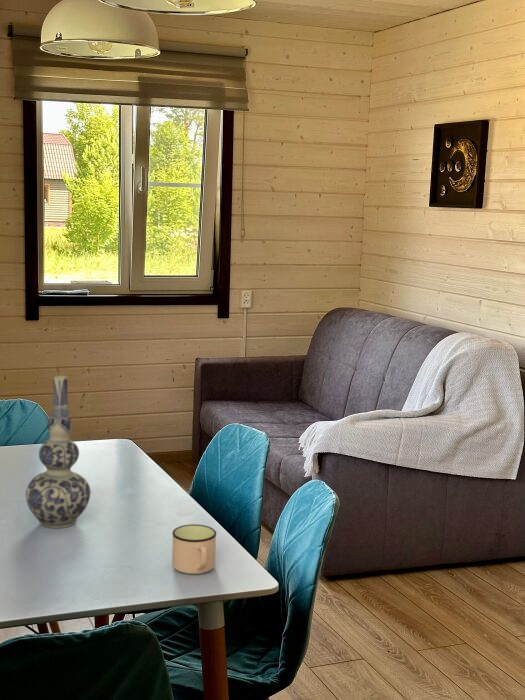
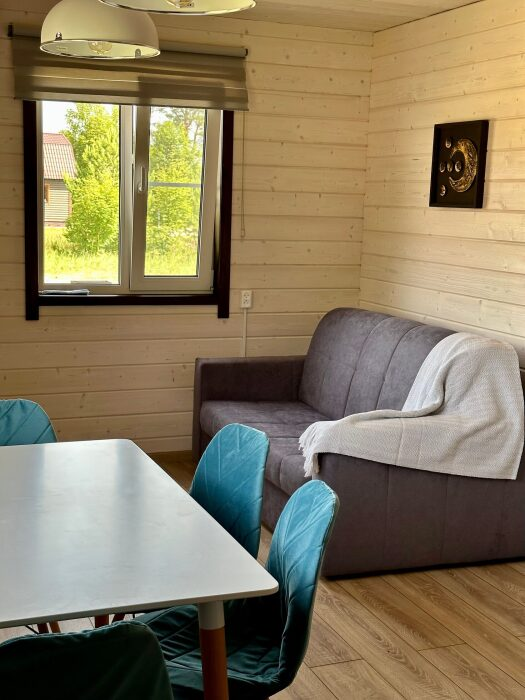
- vase [25,375,92,529]
- mug [171,523,217,575]
